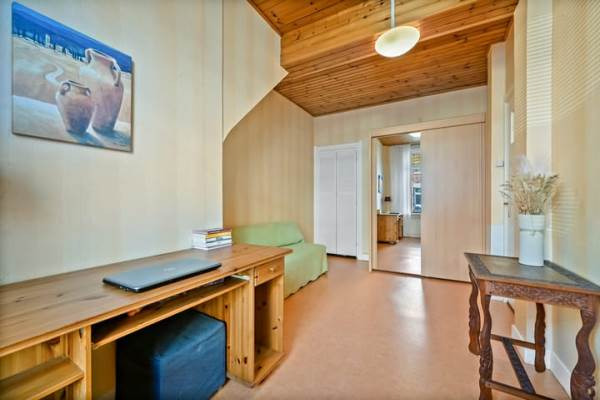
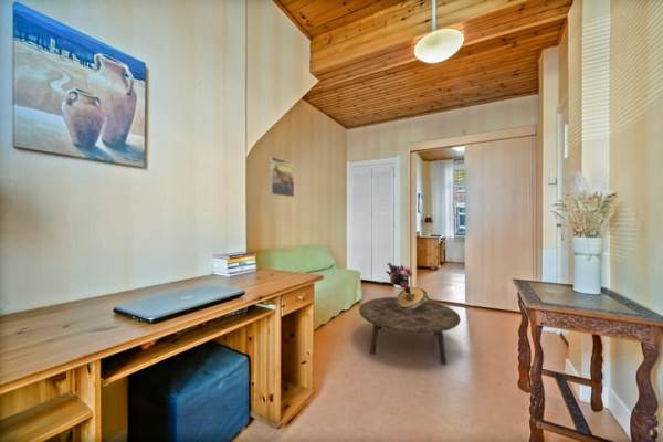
+ coffee table [358,296,462,366]
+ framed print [269,156,295,198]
+ bouquet [385,262,432,311]
